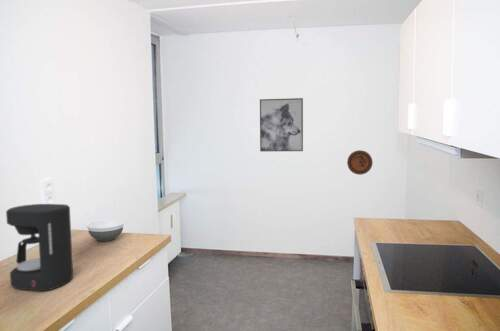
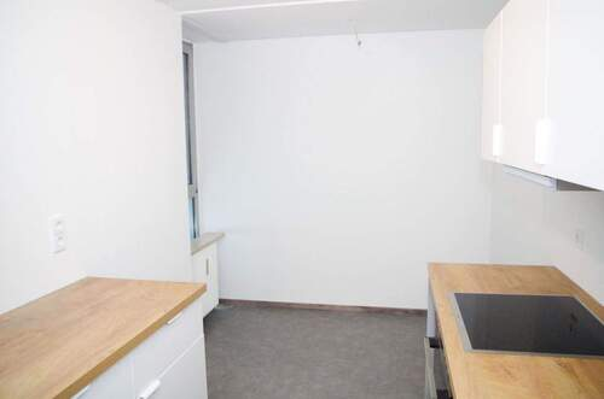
- decorative plate [346,149,374,176]
- coffee maker [5,203,74,292]
- wall art [259,97,304,152]
- bowl [86,219,125,242]
